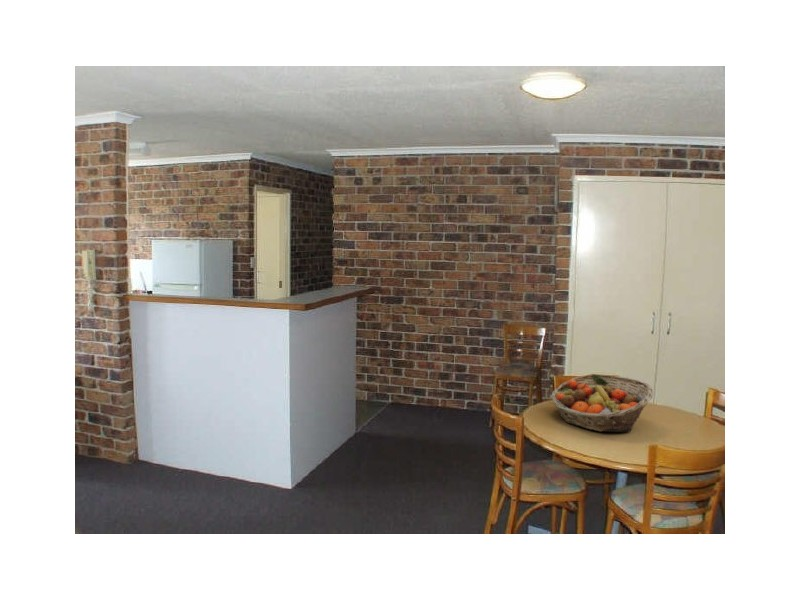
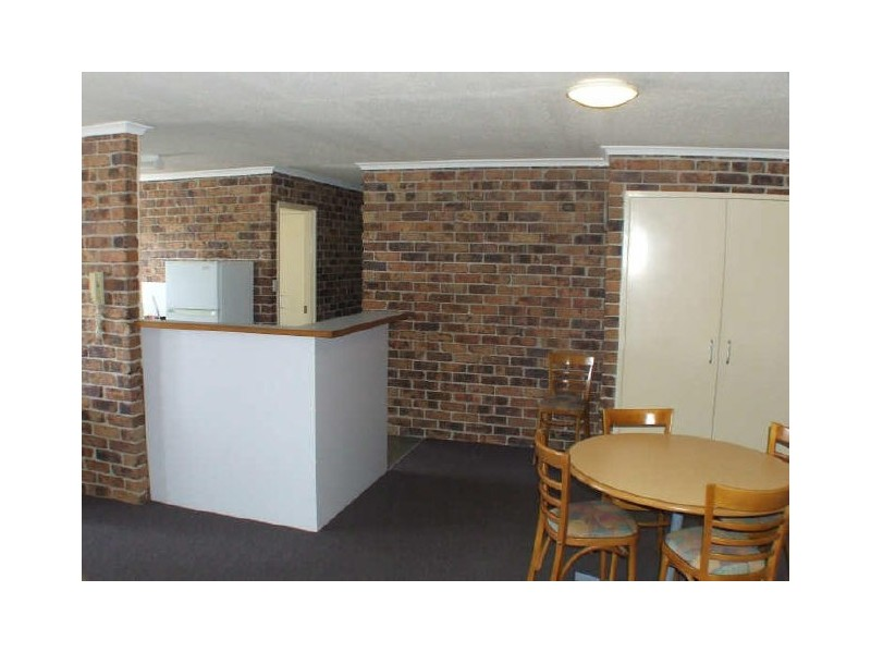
- fruit basket [550,373,654,433]
